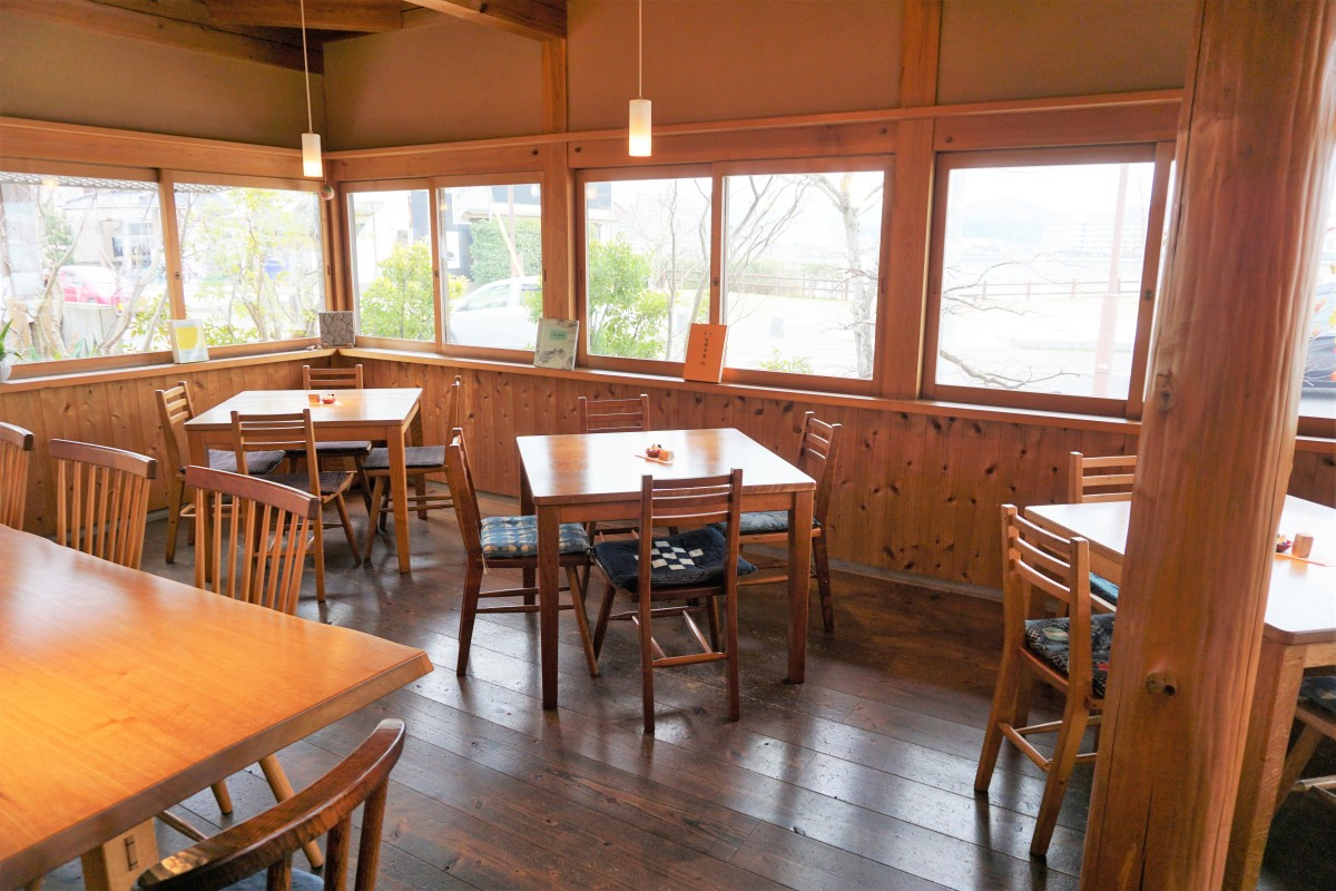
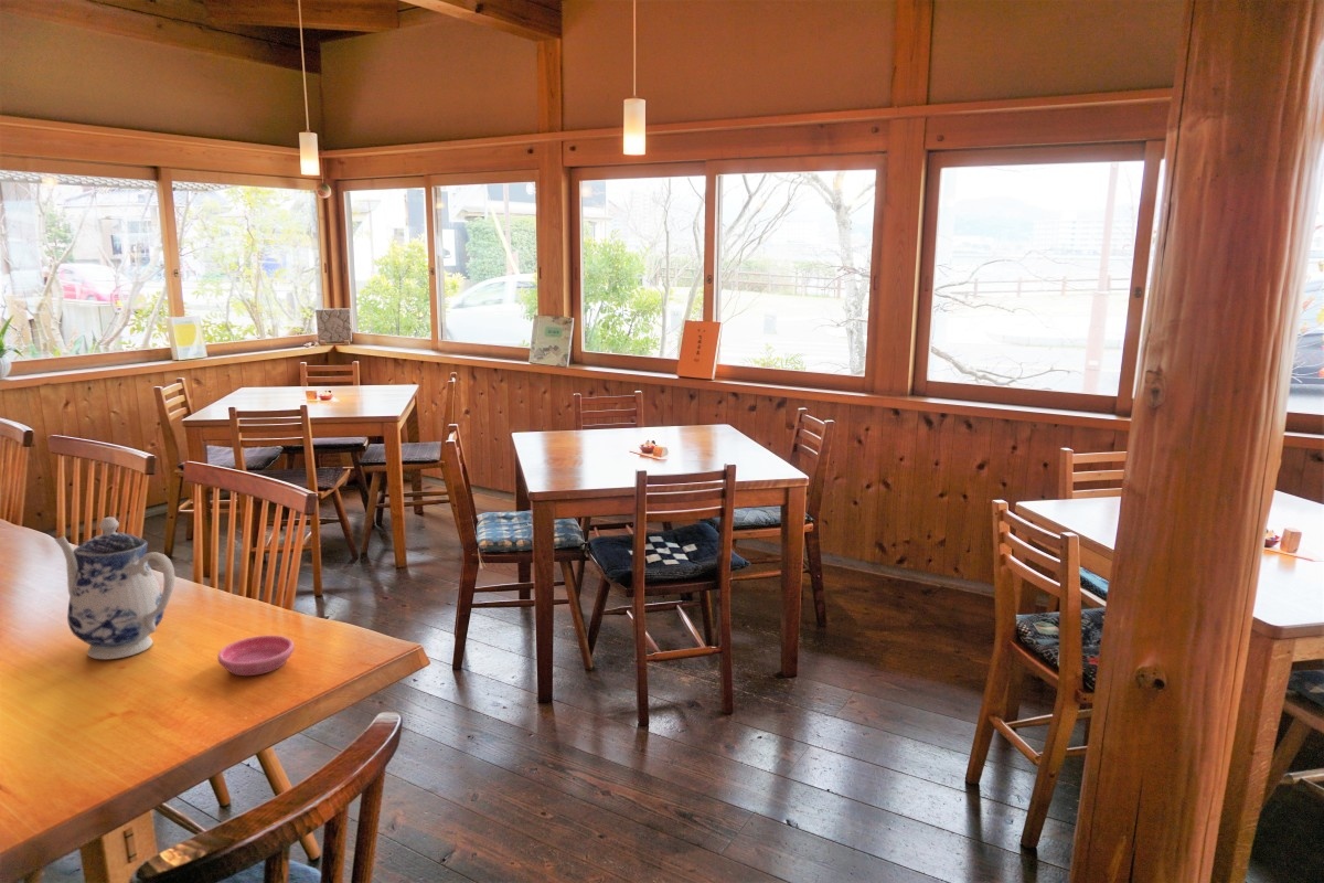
+ teapot [53,517,177,660]
+ saucer [216,635,296,677]
